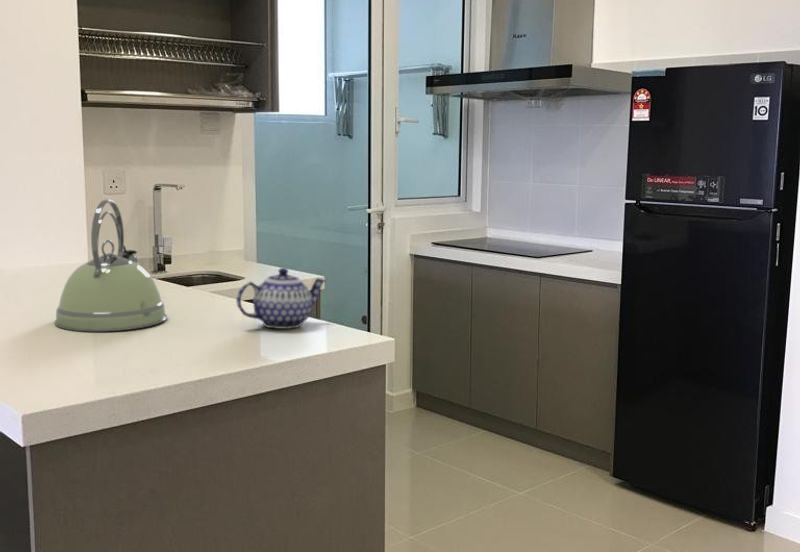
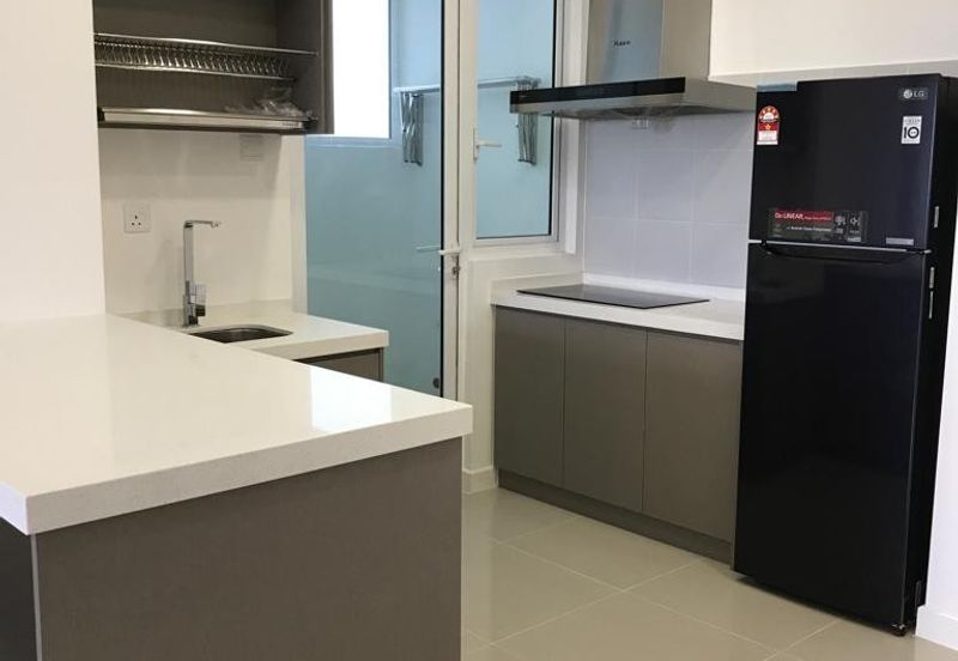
- teapot [235,267,328,330]
- kettle [54,199,168,333]
